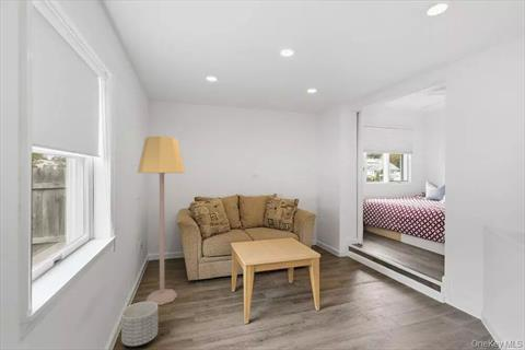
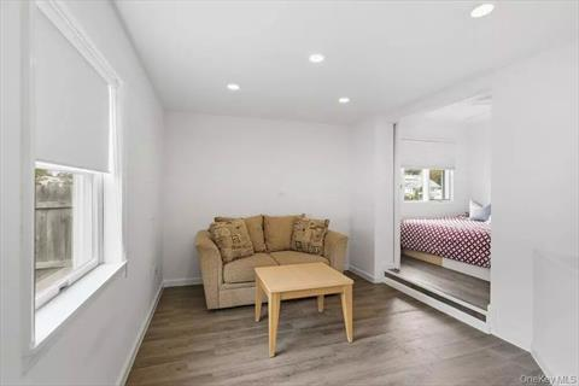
- planter [120,301,159,347]
- lamp [137,136,186,306]
